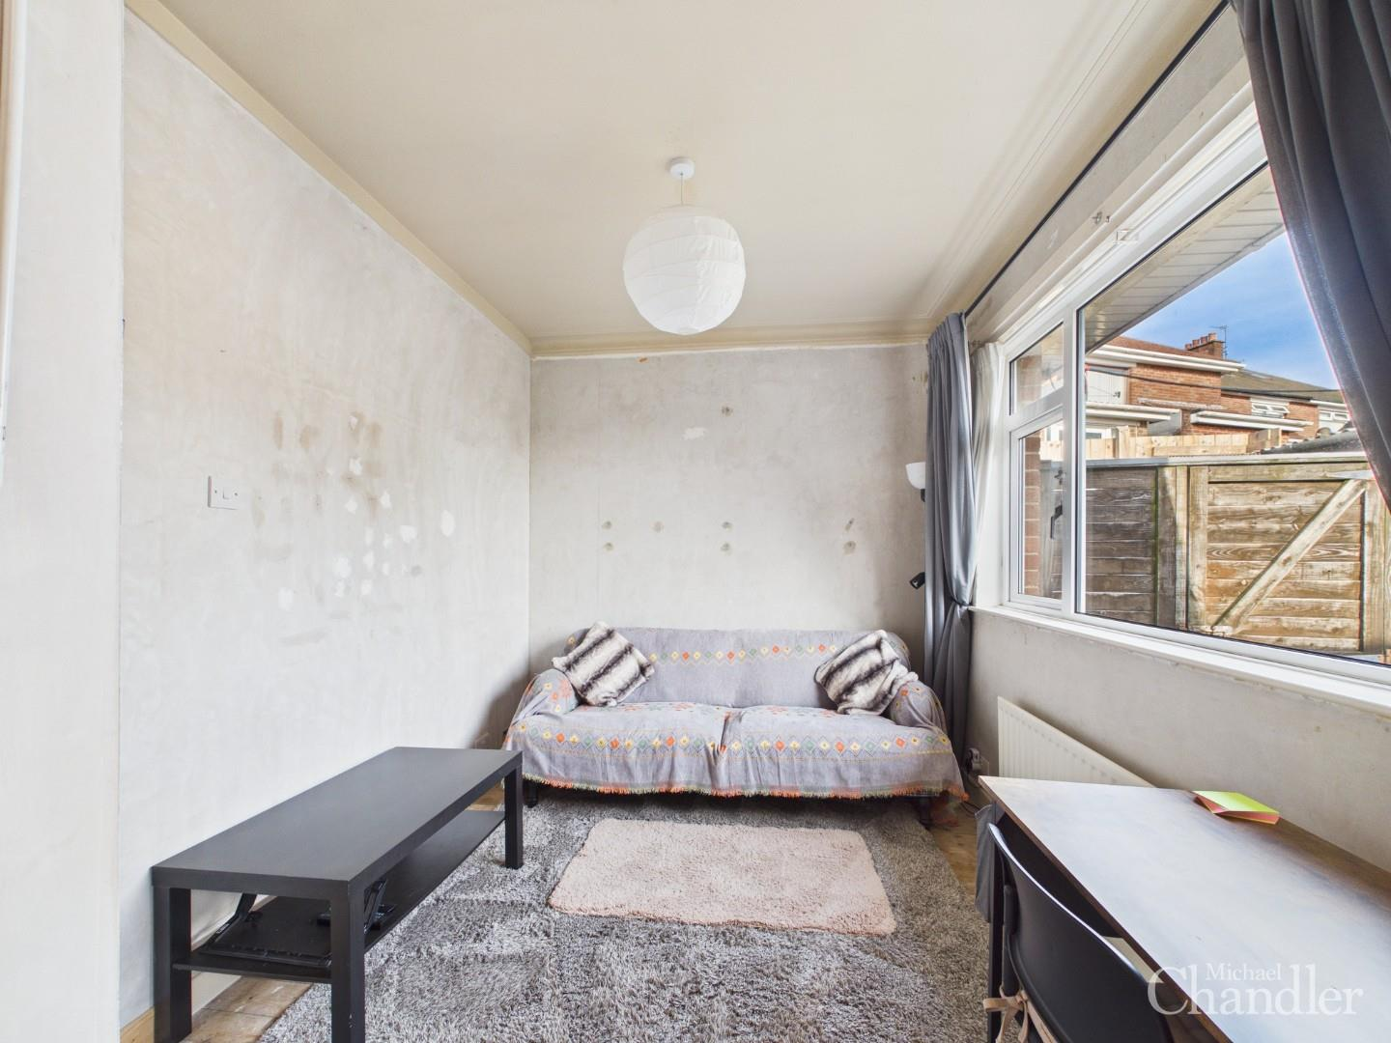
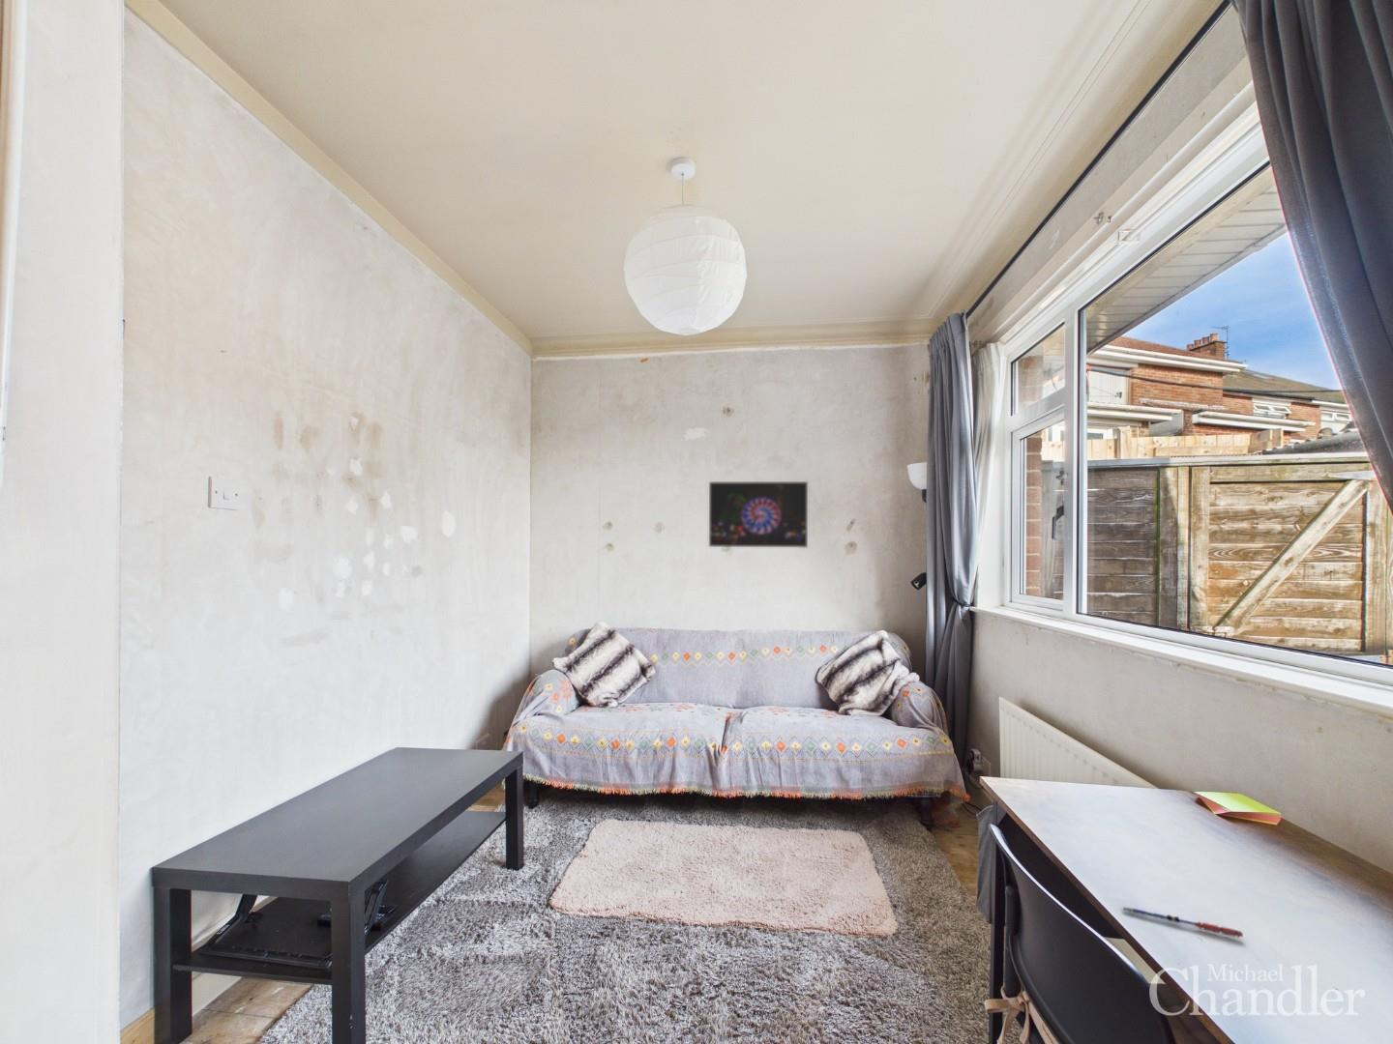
+ pen [1122,906,1244,938]
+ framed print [709,480,808,549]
